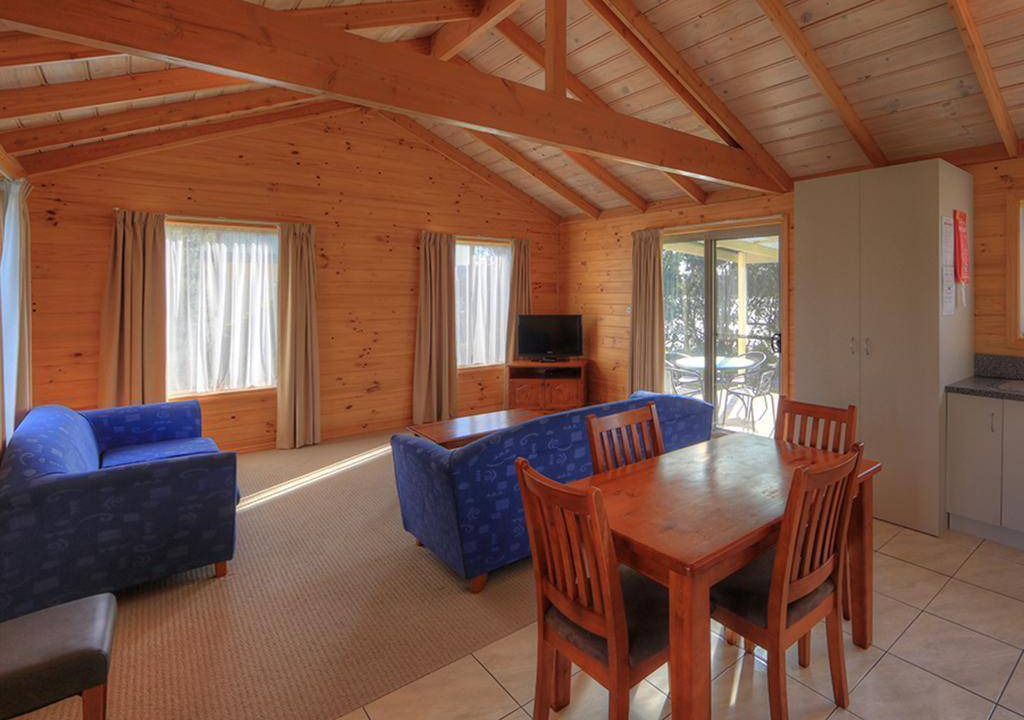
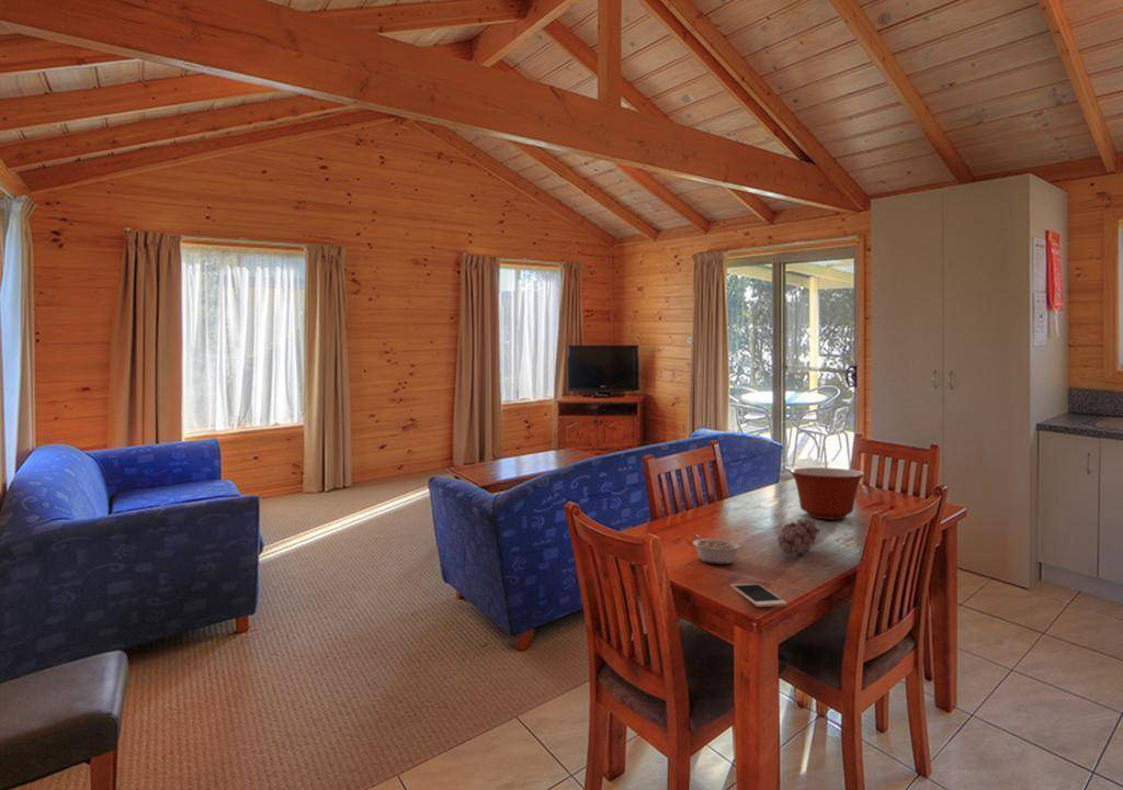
+ fruit [776,517,821,558]
+ cell phone [729,583,789,608]
+ legume [692,533,741,565]
+ mixing bowl [789,466,866,520]
